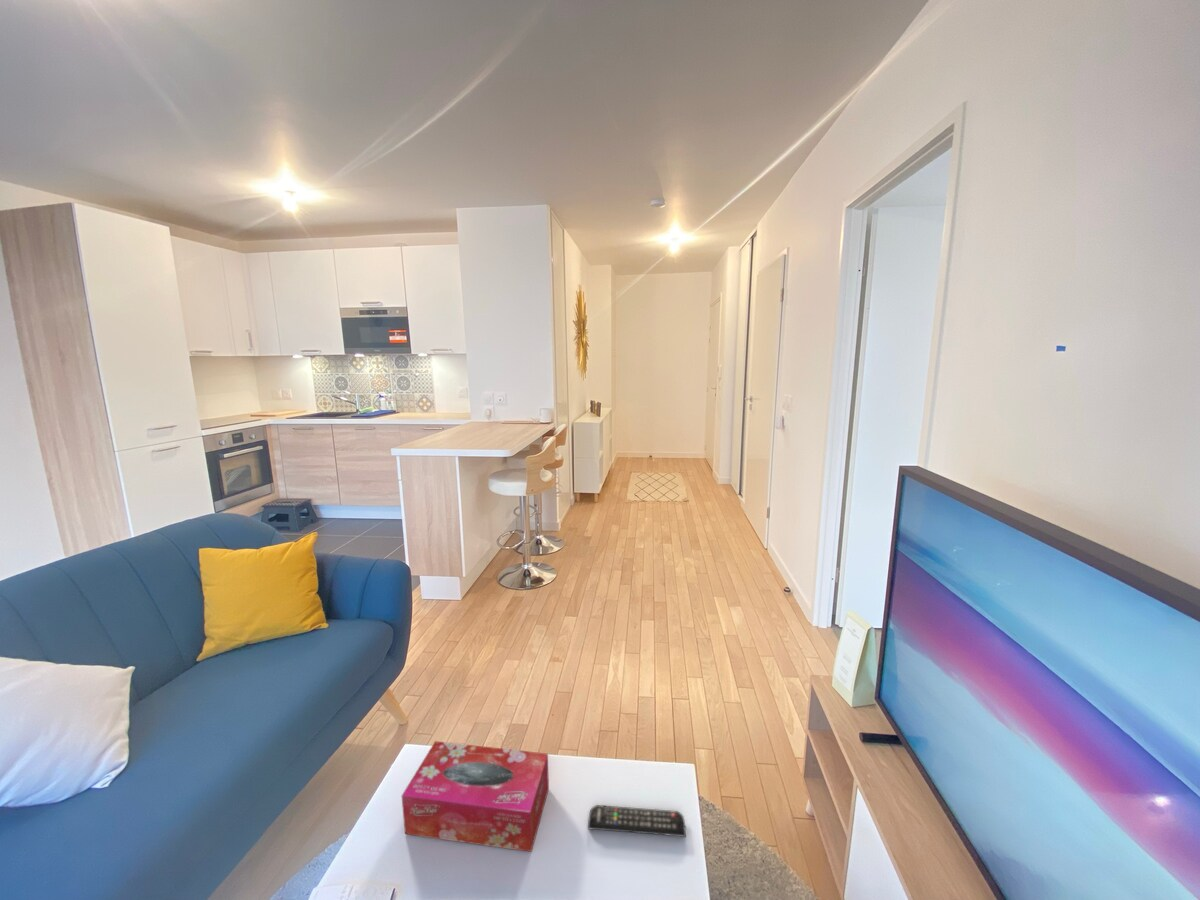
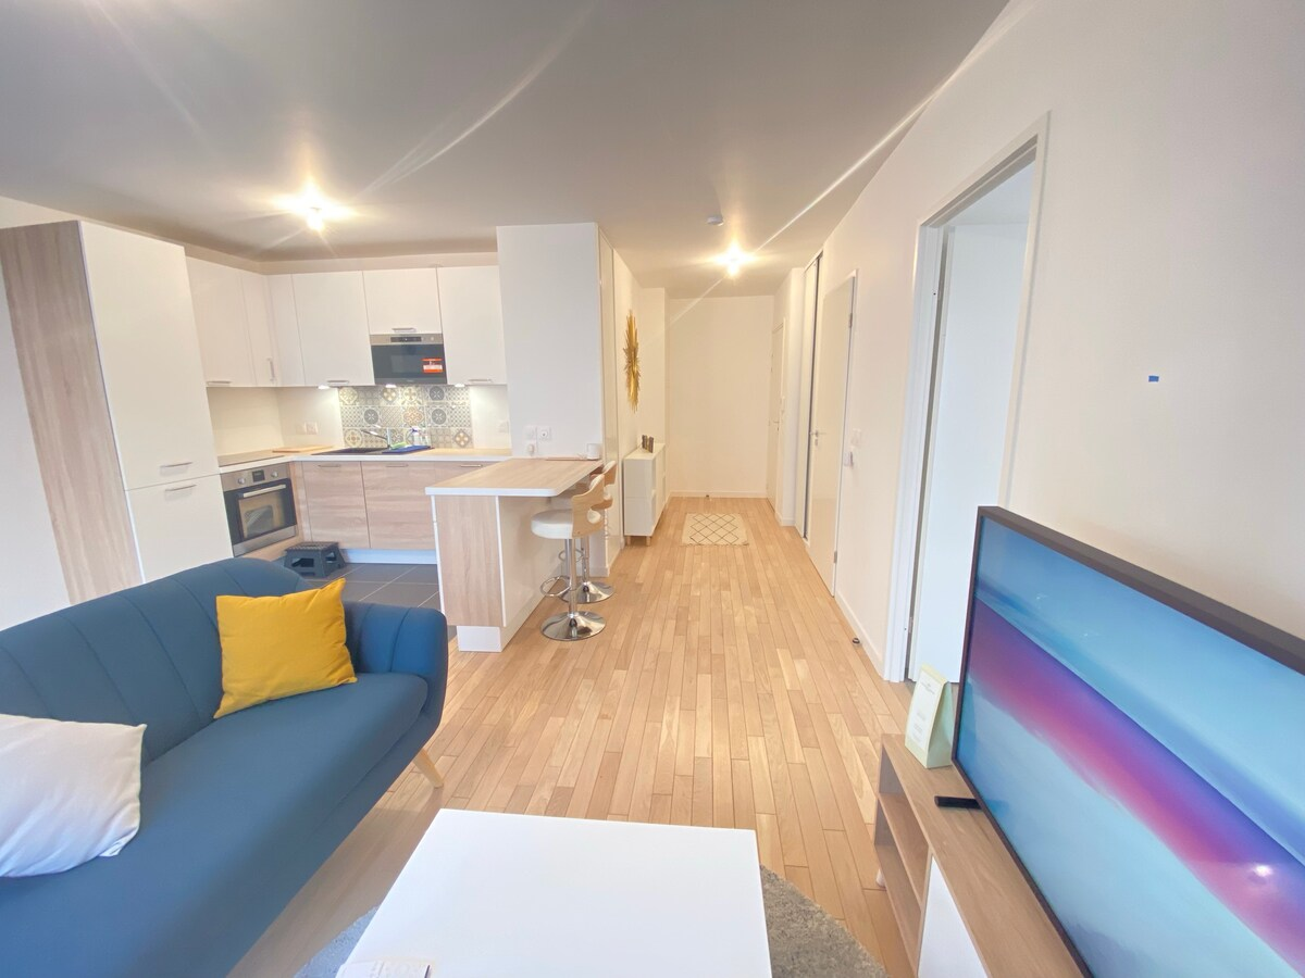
- tissue box [401,740,550,853]
- remote control [587,804,687,838]
